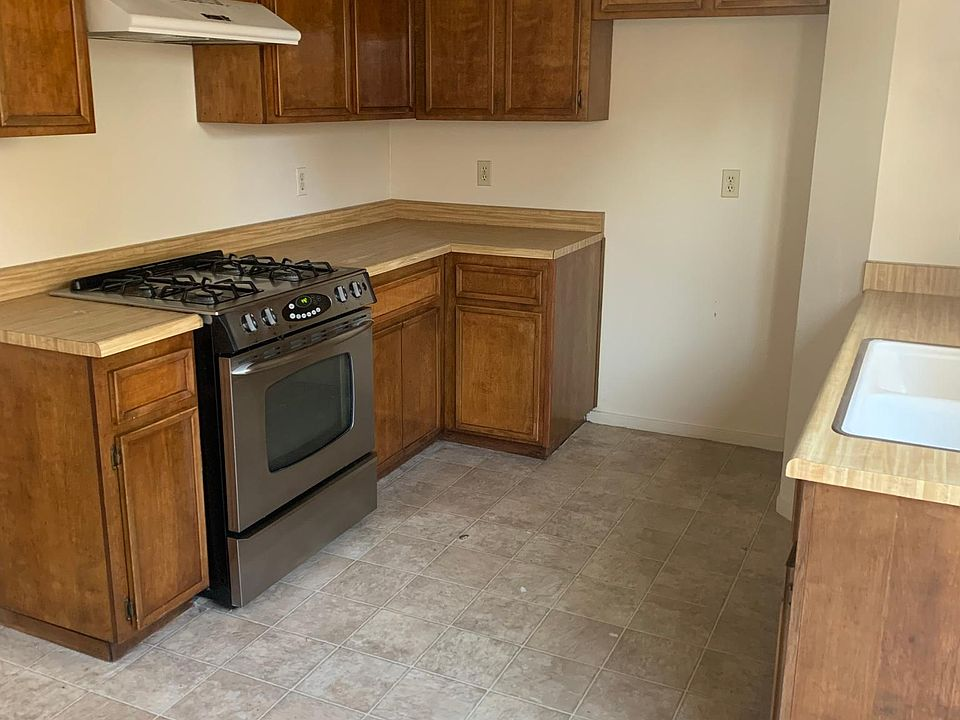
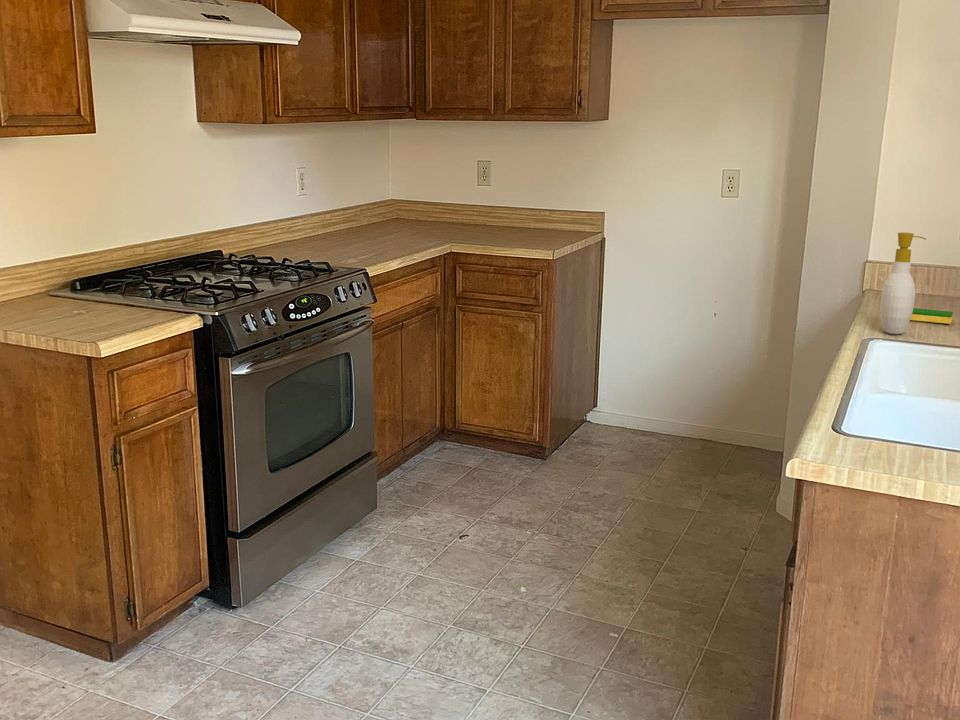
+ soap bottle [879,231,927,335]
+ dish sponge [910,307,954,325]
